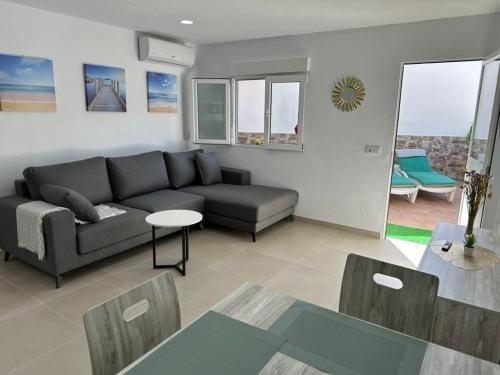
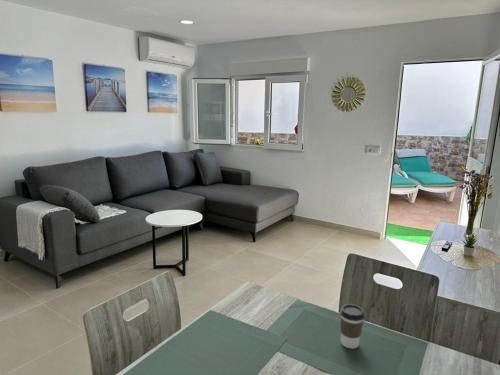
+ coffee cup [339,303,365,350]
